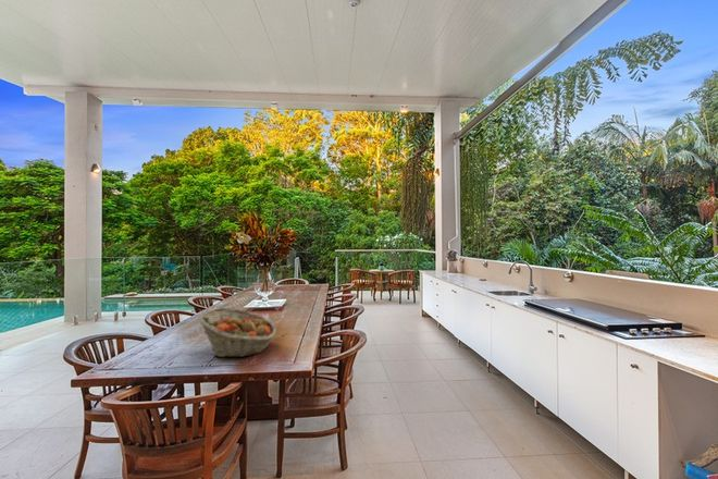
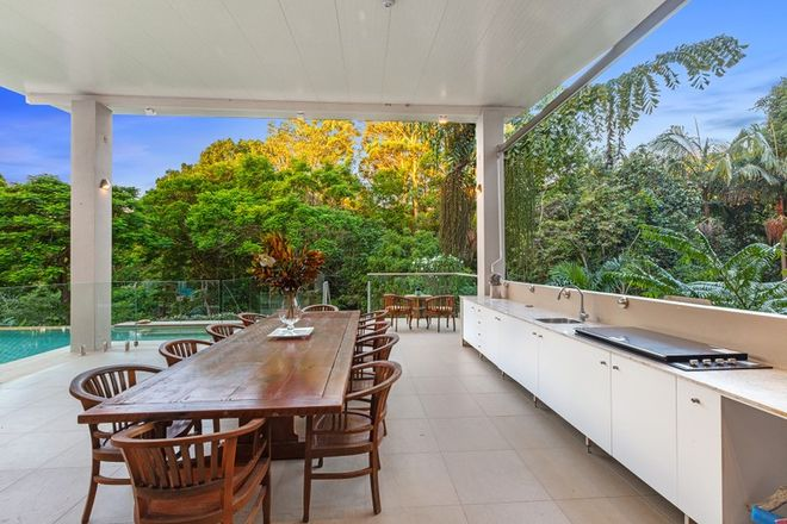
- fruit basket [197,307,277,358]
